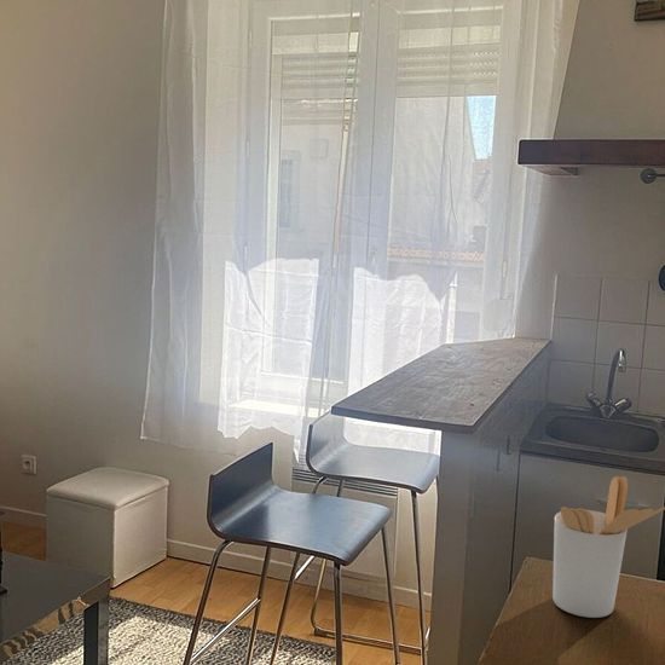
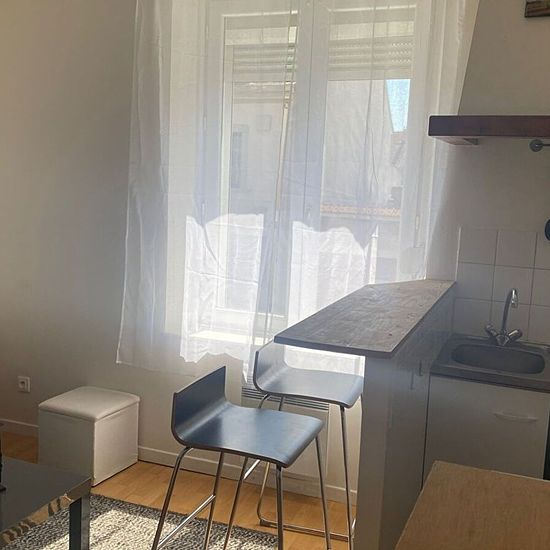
- utensil holder [551,475,665,619]
